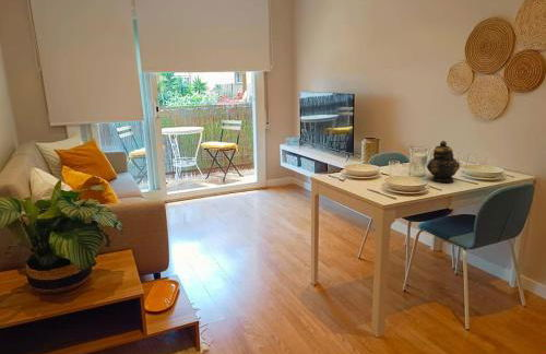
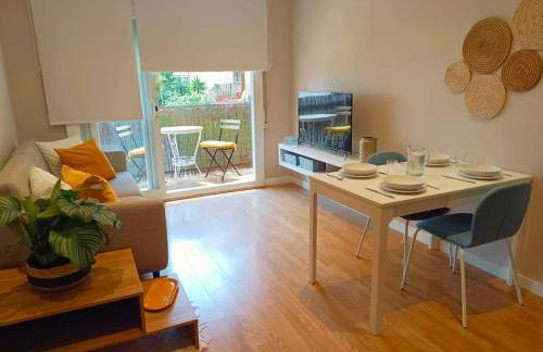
- teapot [426,140,461,184]
